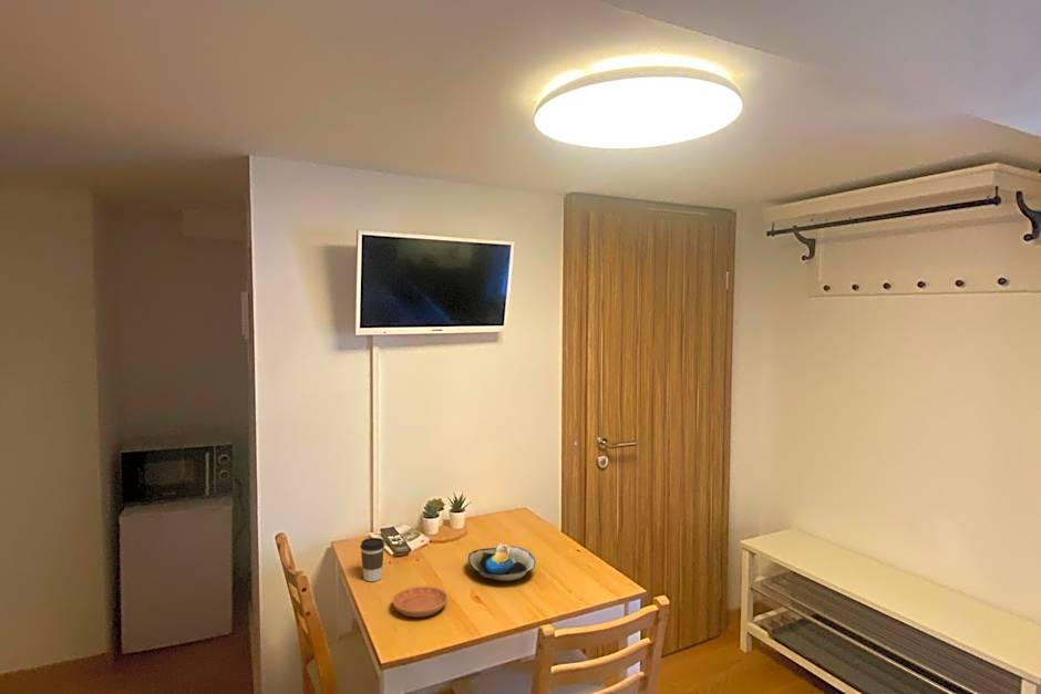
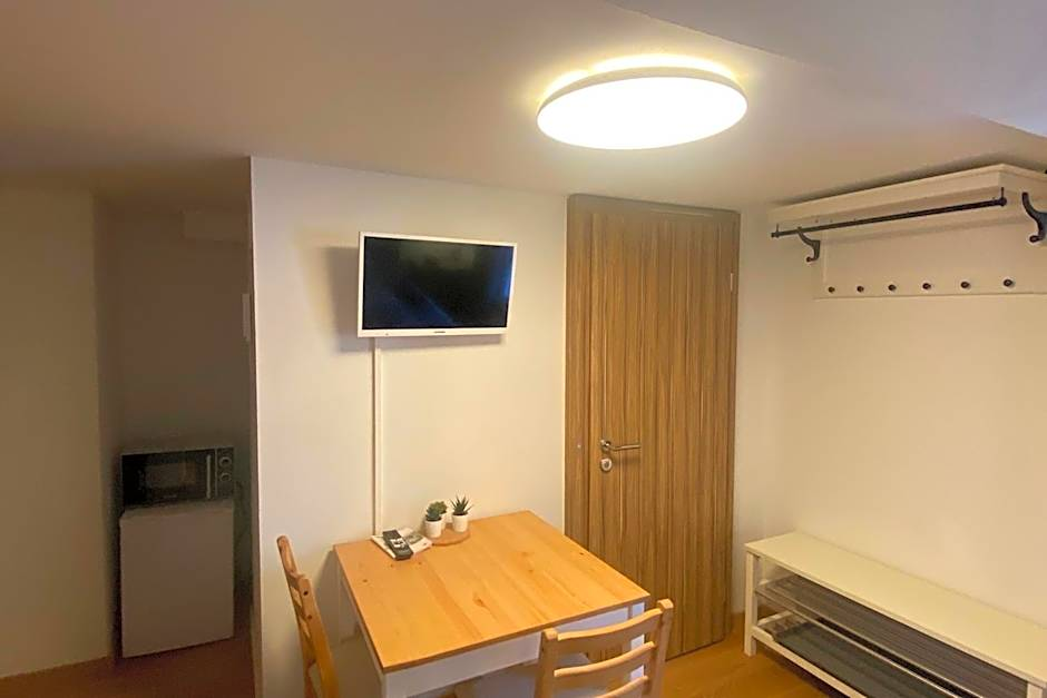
- coffee cup [360,537,385,582]
- decorative bowl [466,541,536,582]
- saucer [392,586,449,619]
